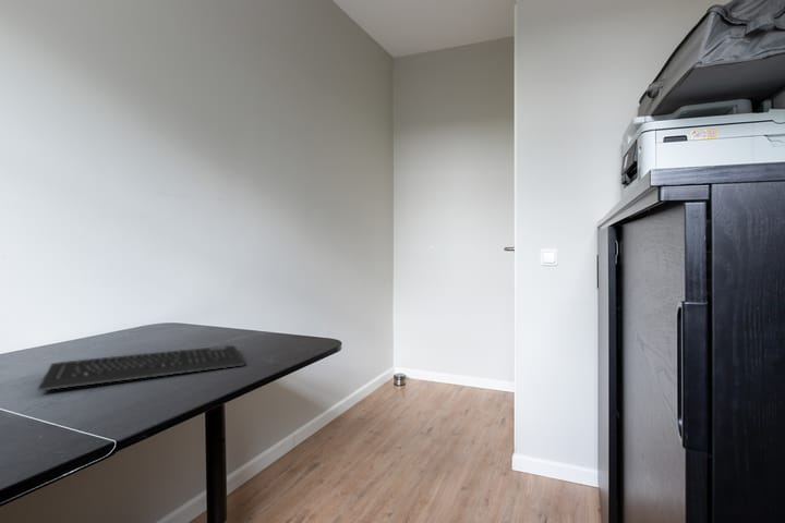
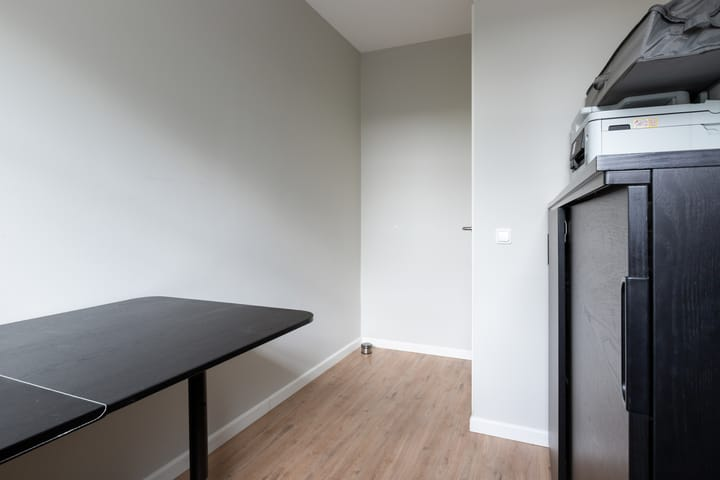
- keyboard [37,344,246,392]
